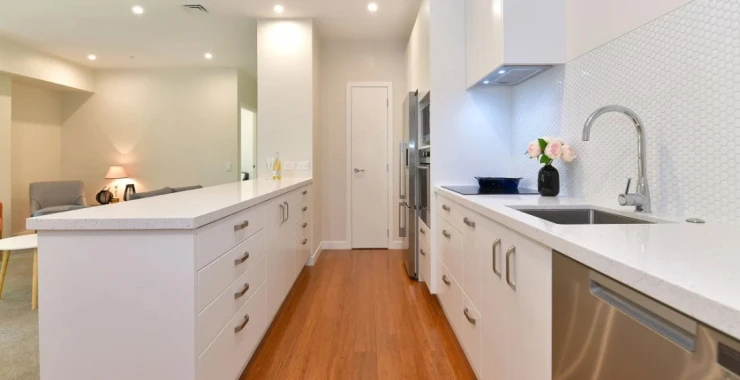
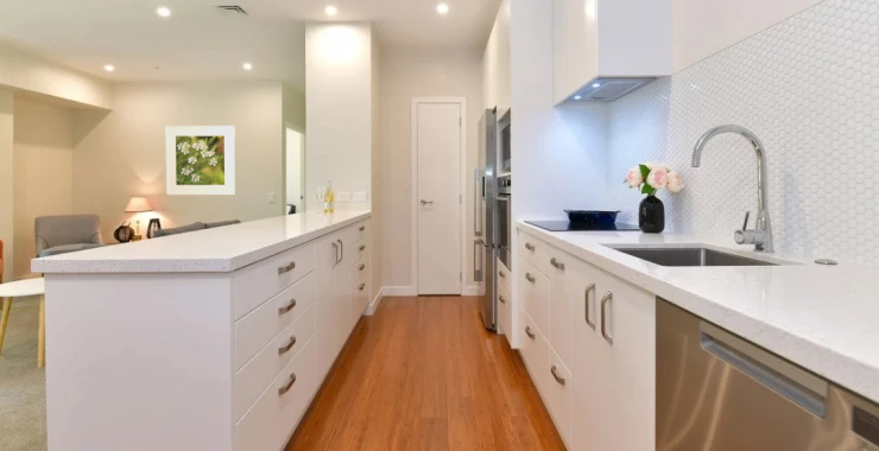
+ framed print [165,125,236,196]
